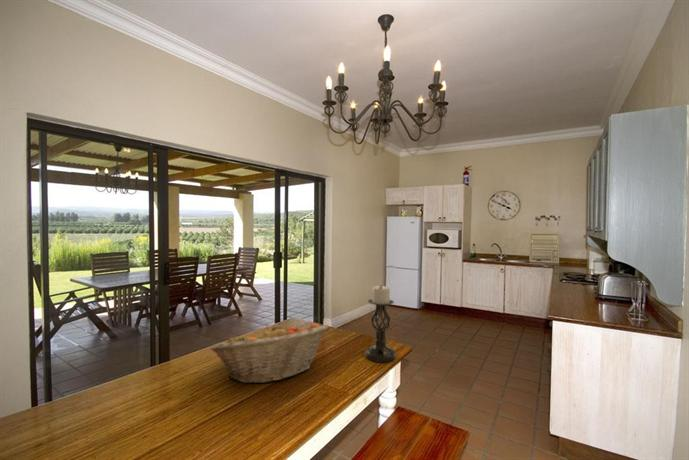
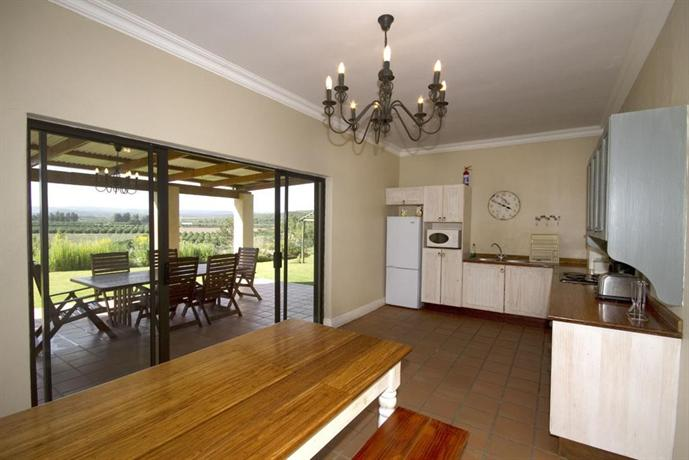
- candle holder [364,284,397,363]
- fruit basket [209,322,329,384]
